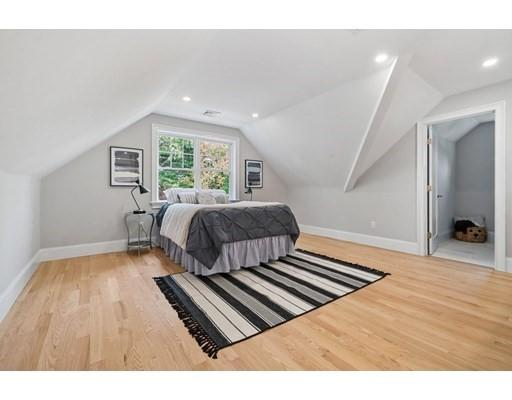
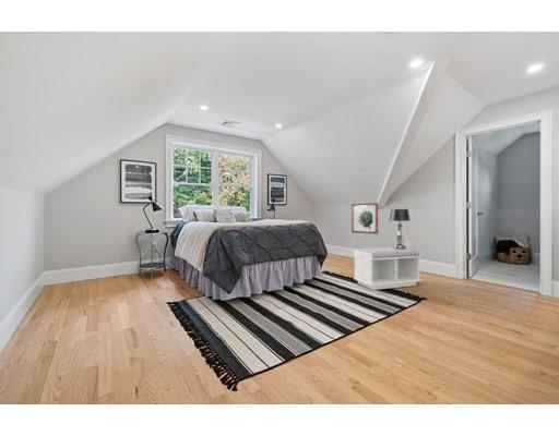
+ wall art [350,202,379,235]
+ bench [353,246,423,291]
+ table lamp [388,208,412,249]
